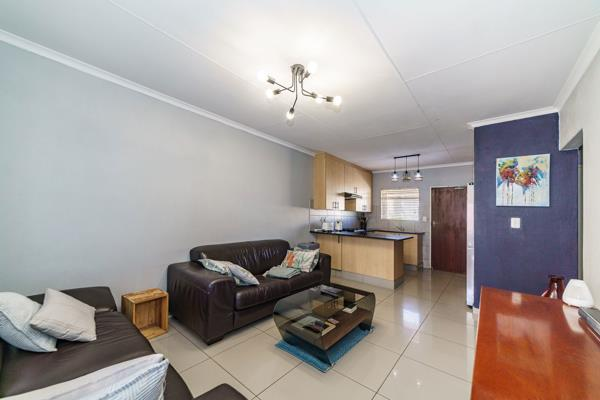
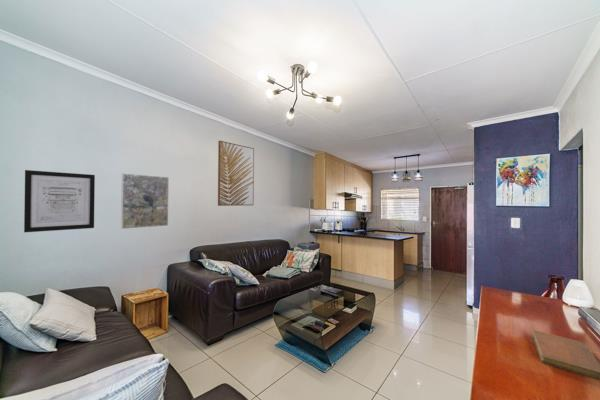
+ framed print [120,173,170,230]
+ notebook [531,329,600,381]
+ wall art [23,169,96,233]
+ wall art [217,140,255,207]
